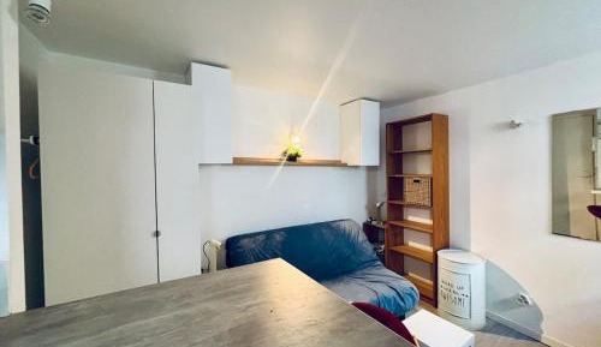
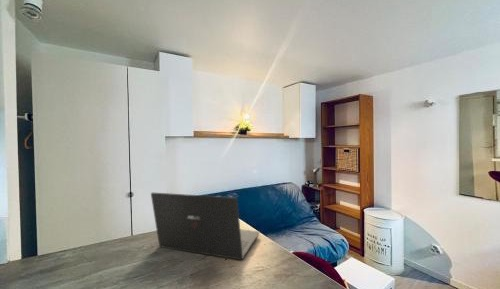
+ laptop [150,192,260,261]
